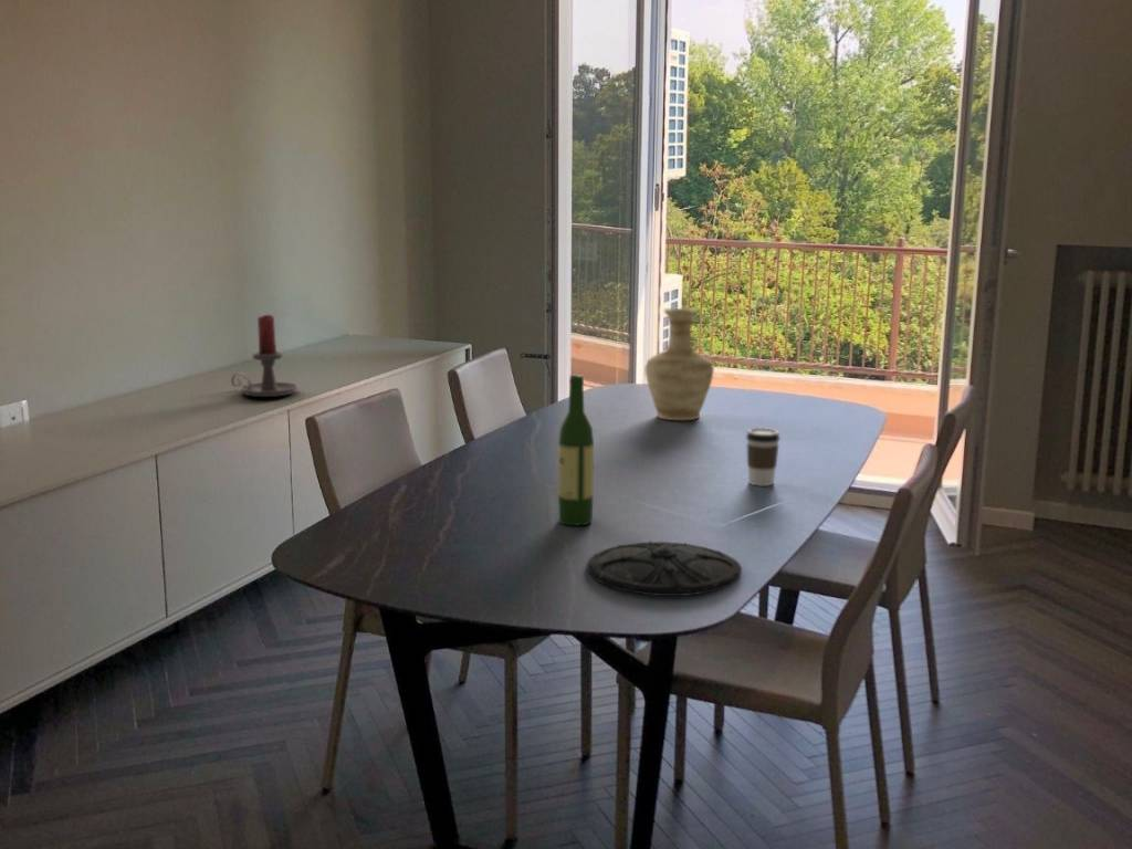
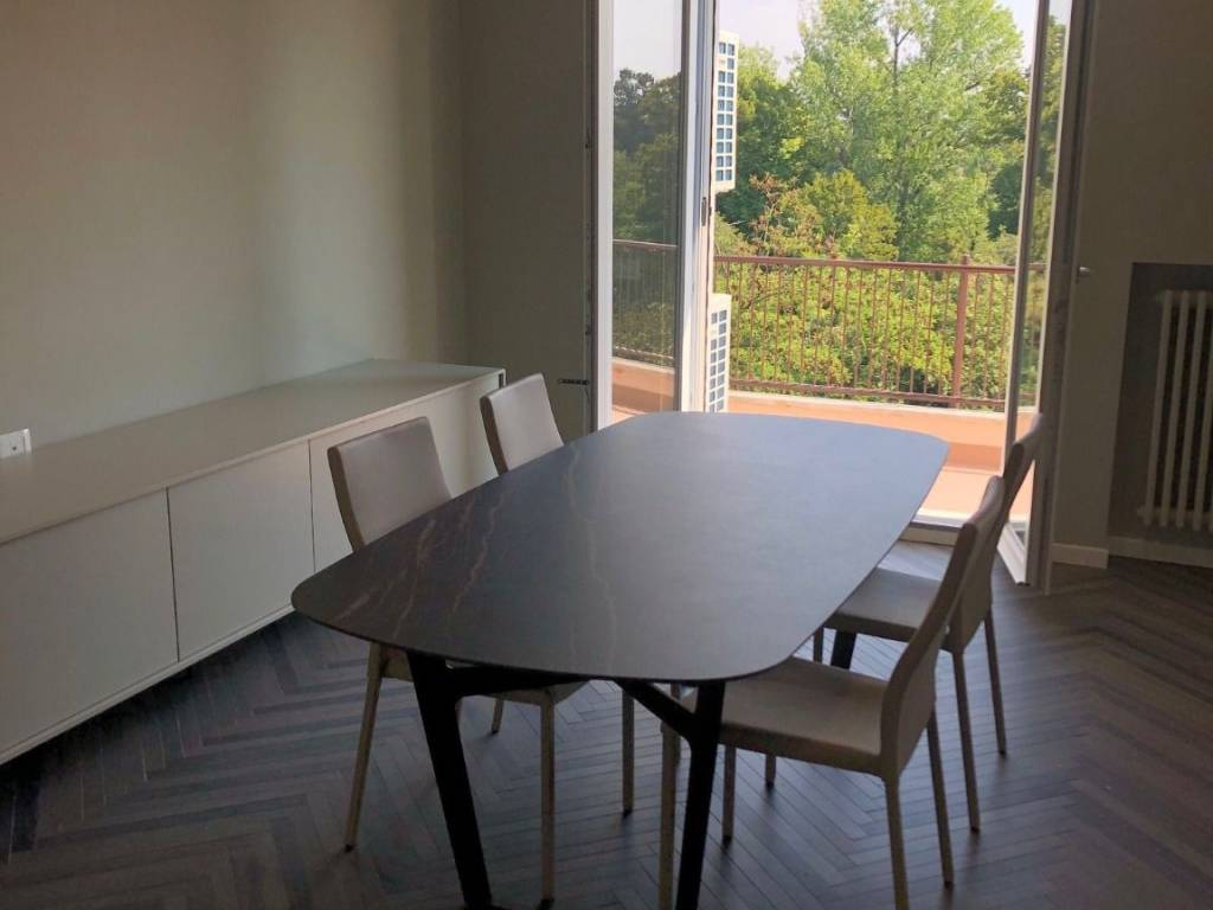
- vase [644,307,715,421]
- candle holder [230,314,298,398]
- wine bottle [557,374,595,526]
- coffee cup [745,427,782,488]
- plate [586,541,743,597]
